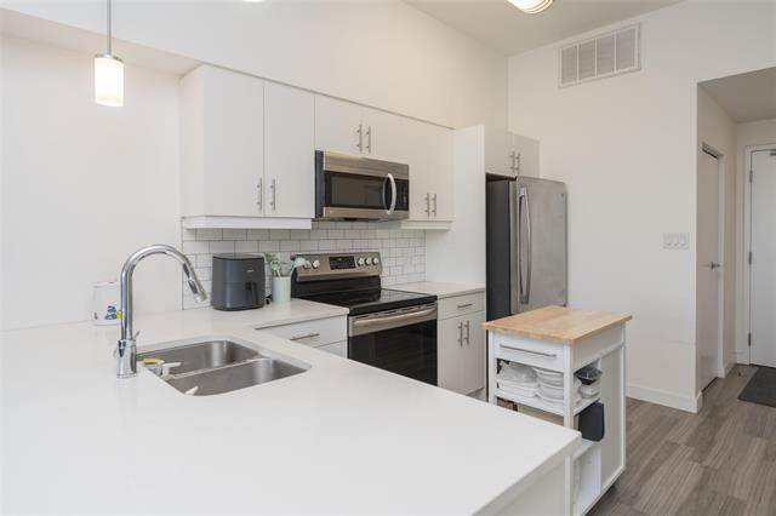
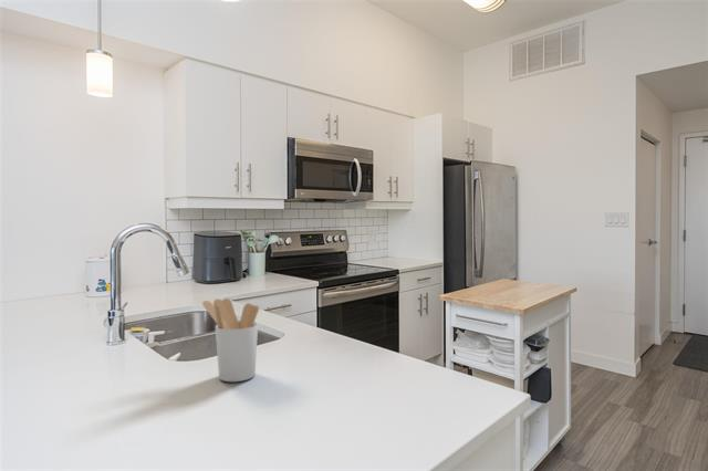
+ utensil holder [201,297,260,383]
